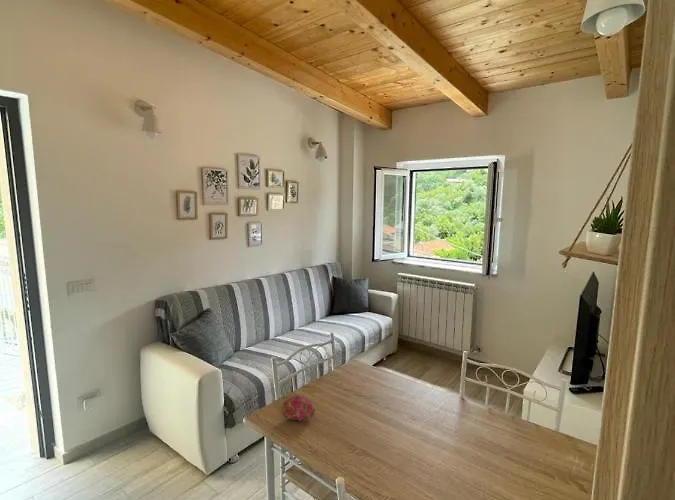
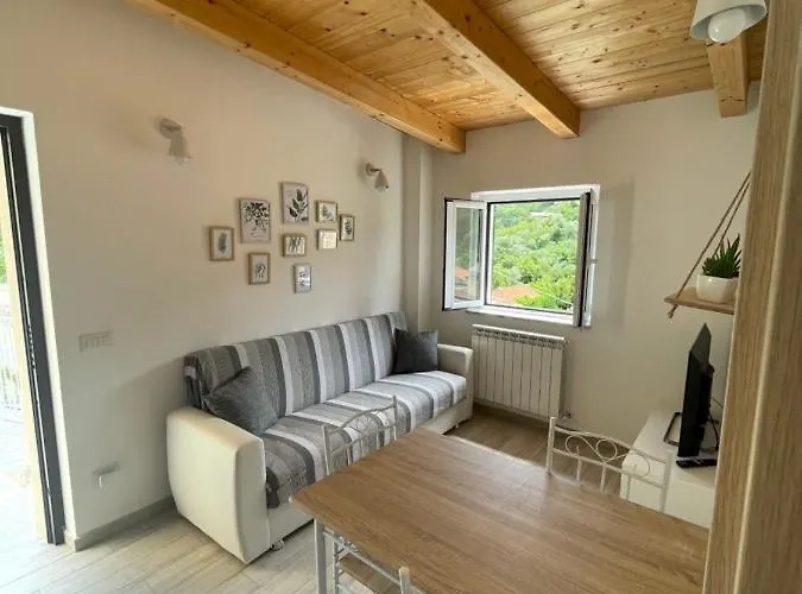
- fruit [281,395,316,422]
